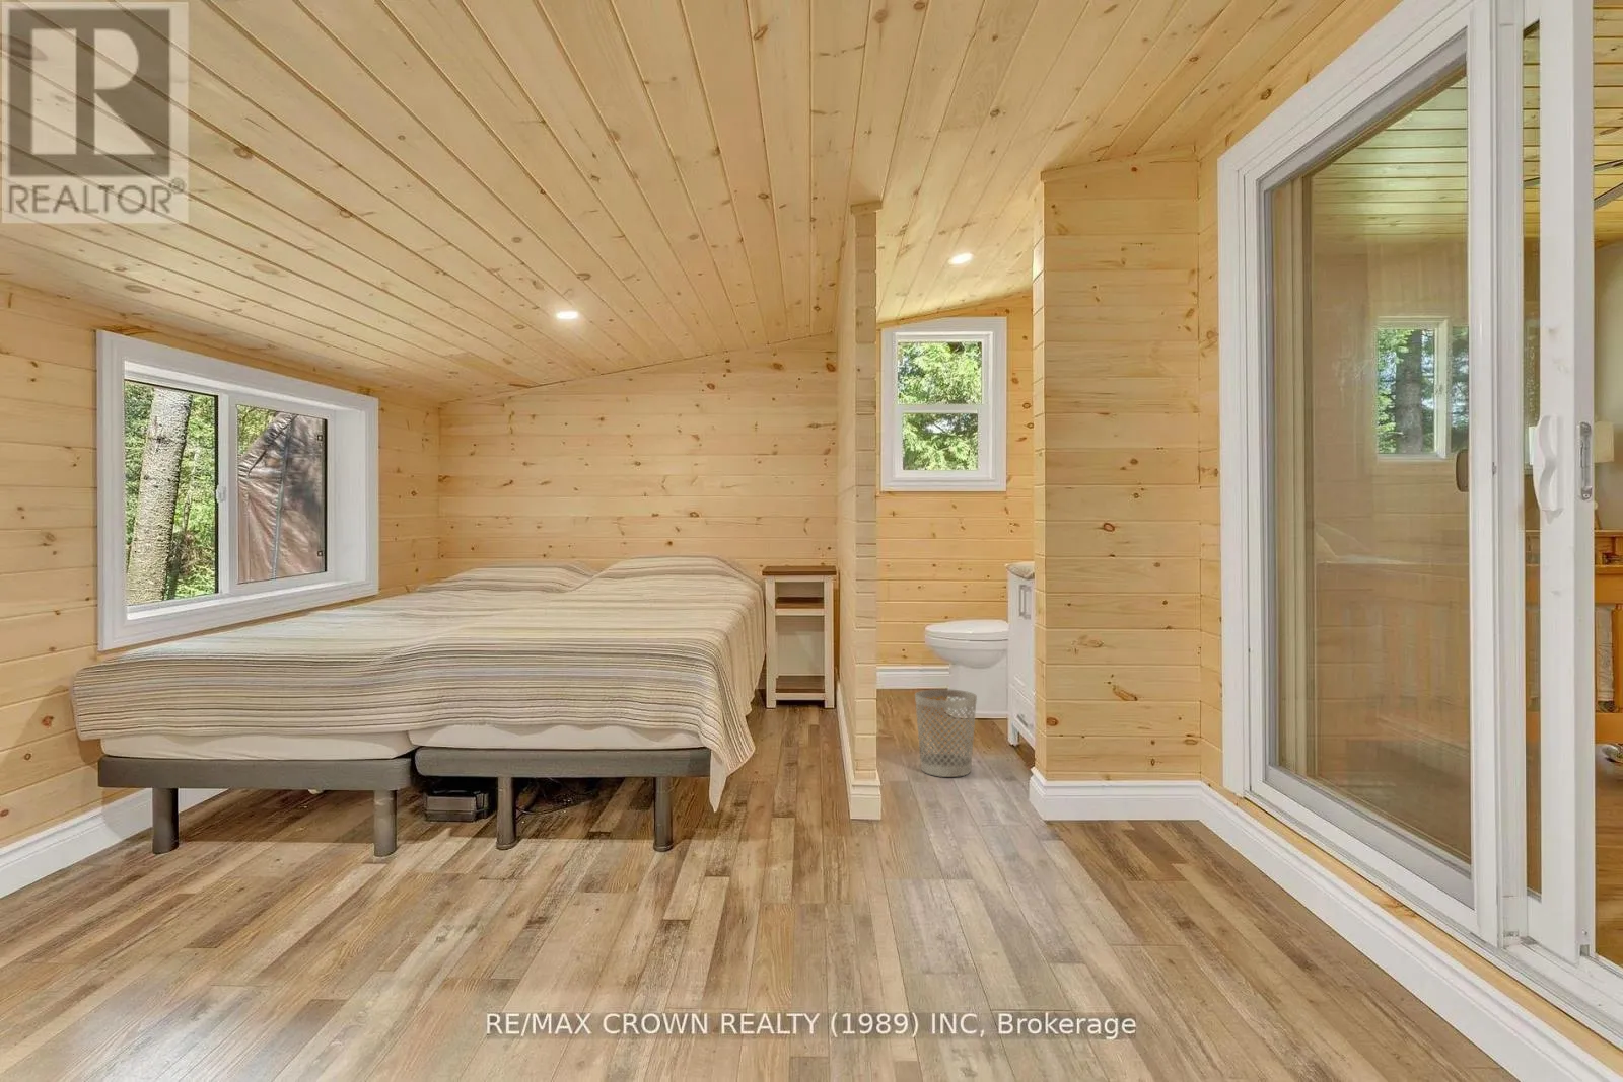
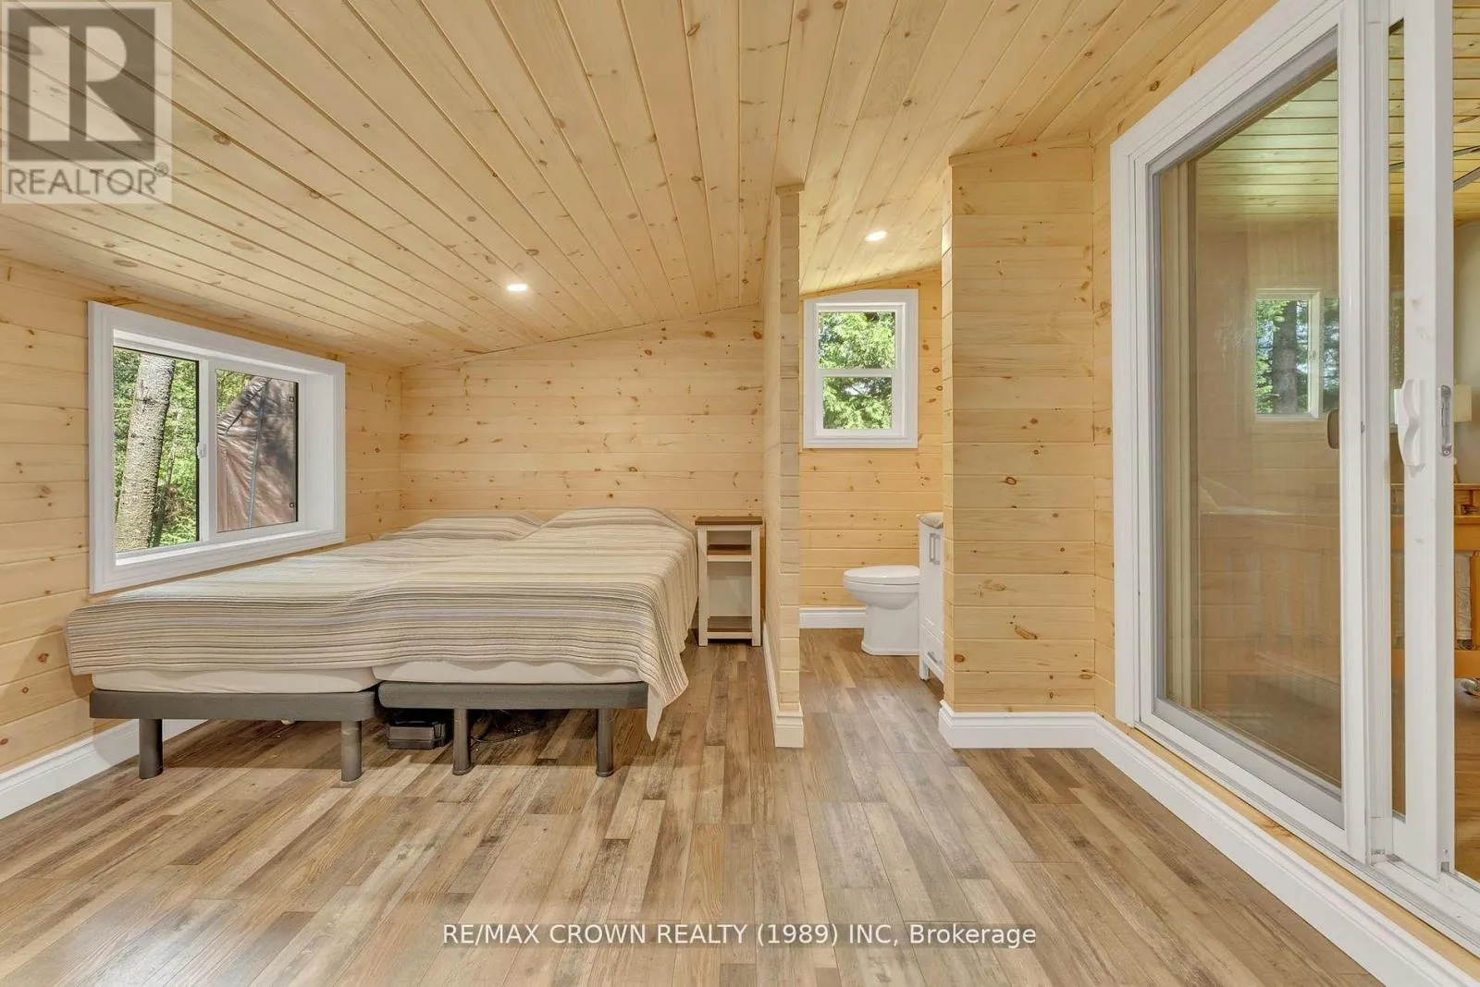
- wastebasket [914,688,978,778]
